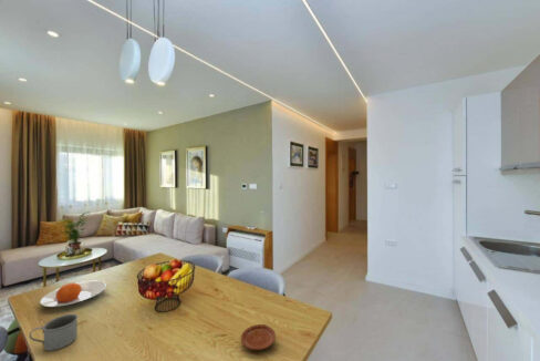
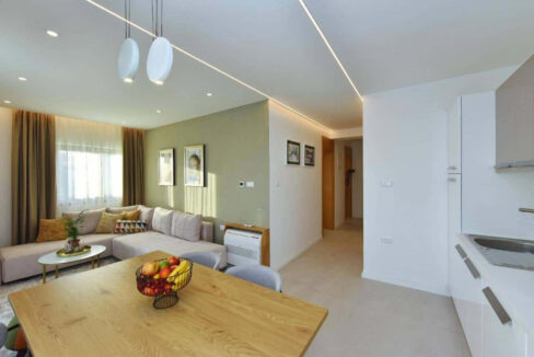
- mug [29,313,79,352]
- plate [39,280,107,308]
- plate [240,323,277,351]
